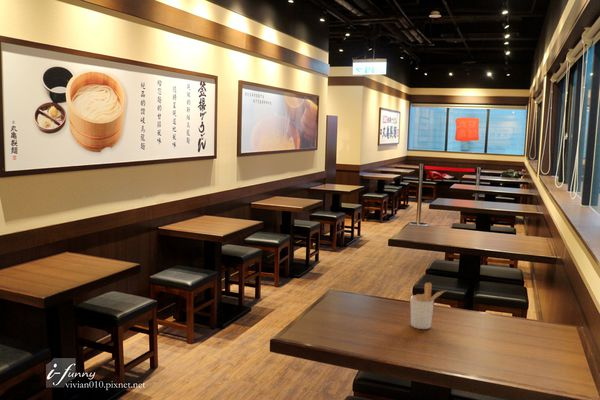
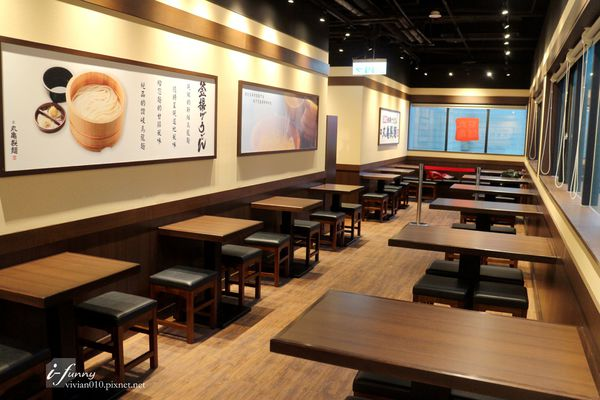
- utensil holder [410,282,446,330]
